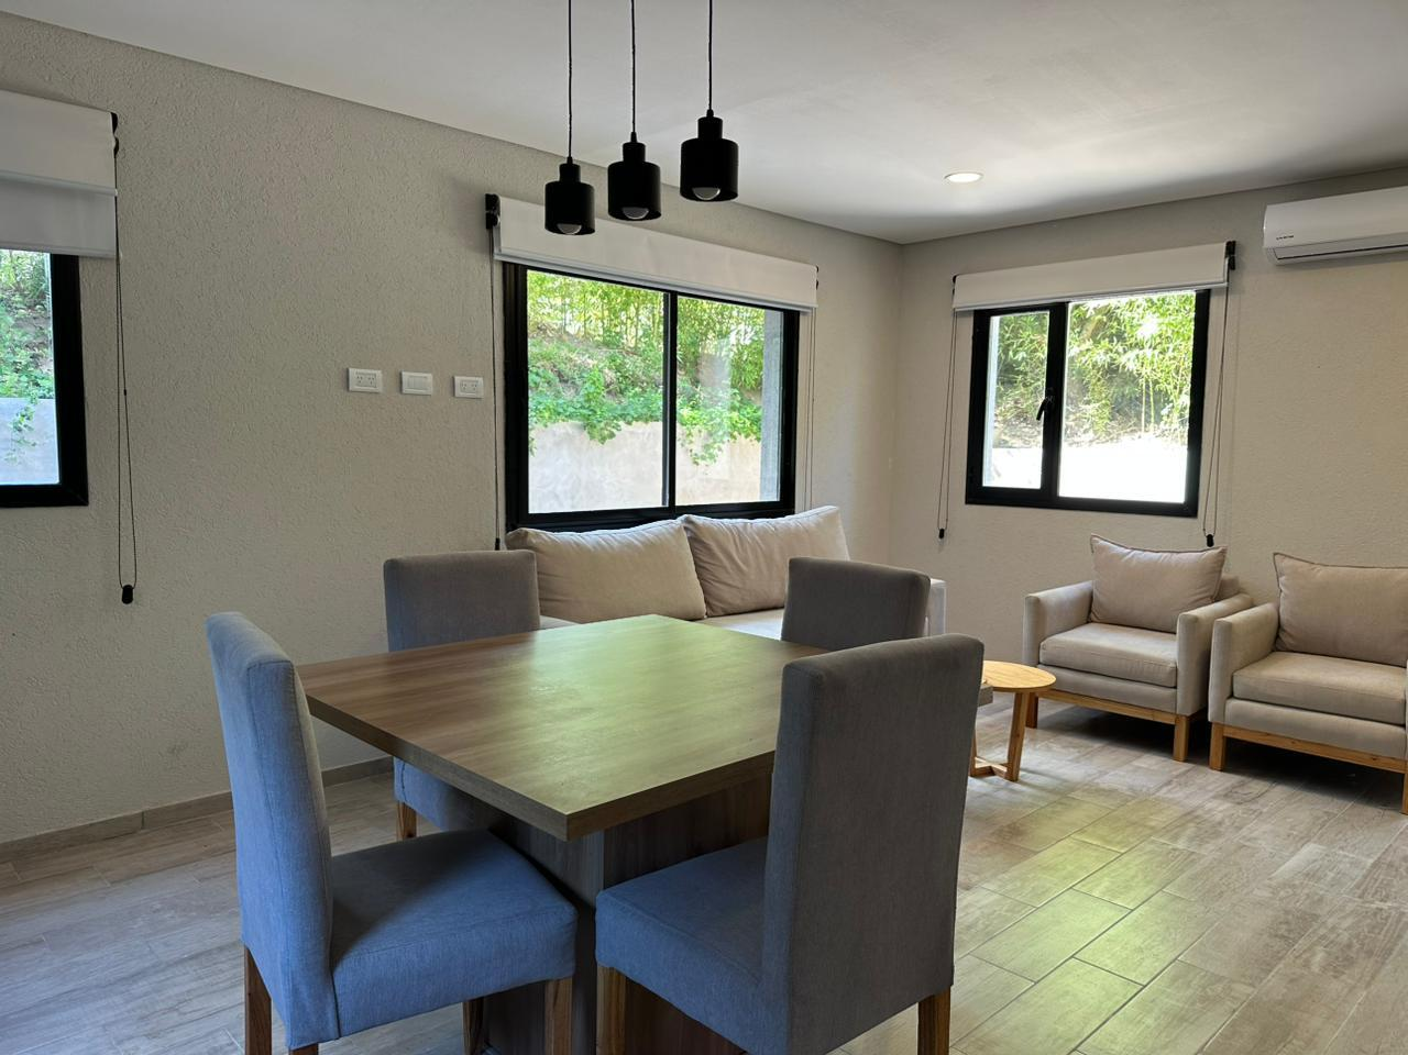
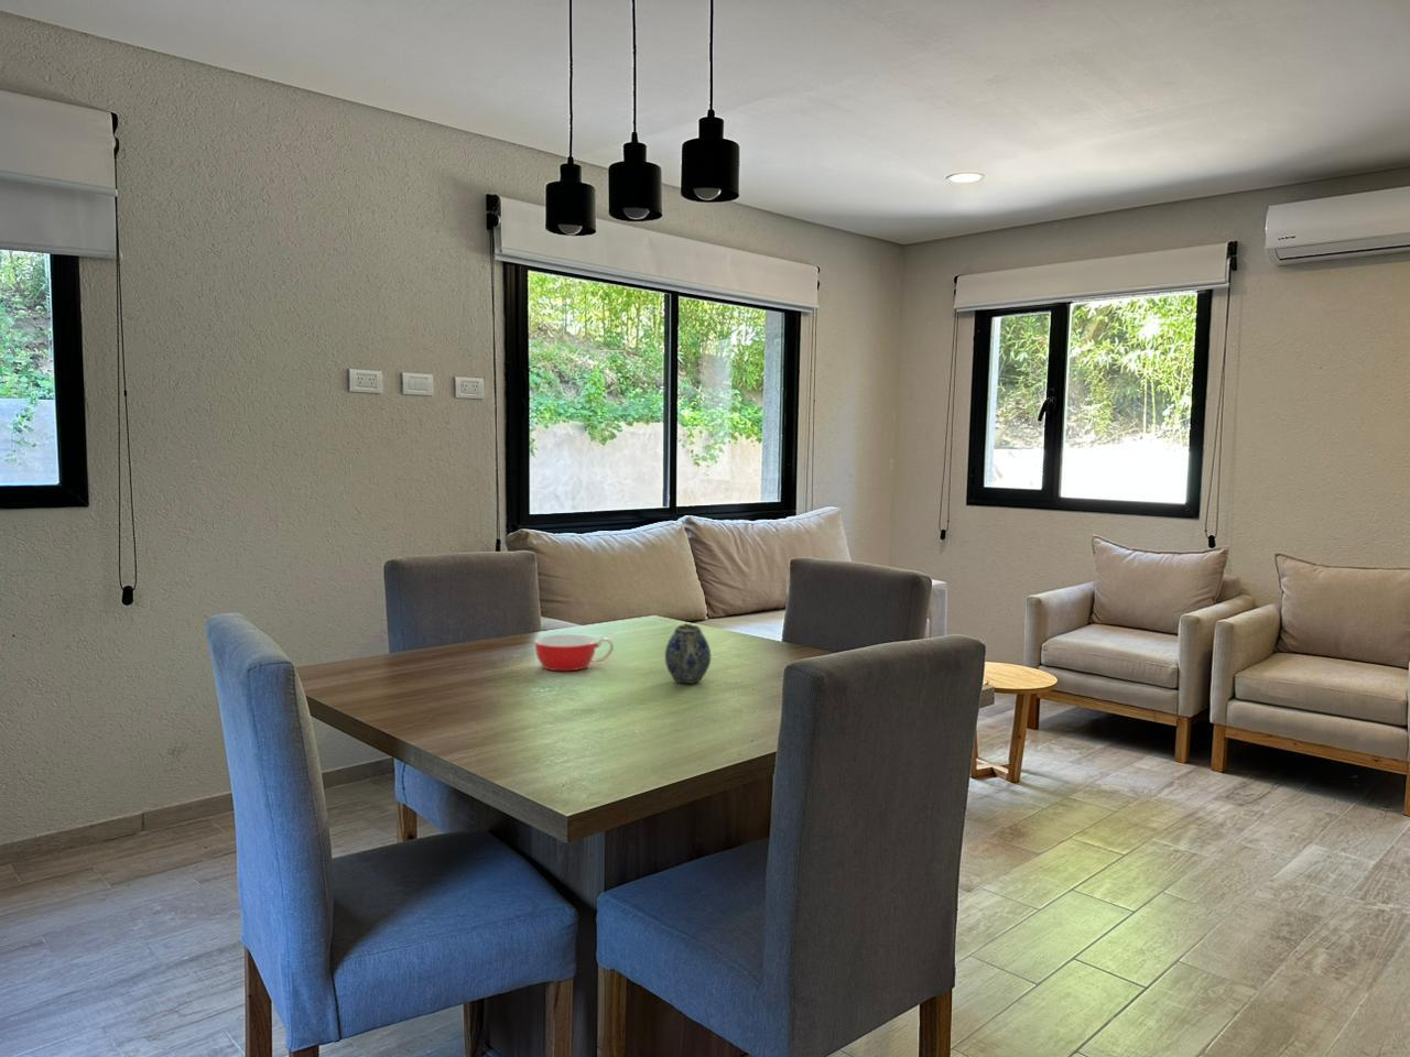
+ teapot [664,622,712,685]
+ bowl [533,634,615,672]
